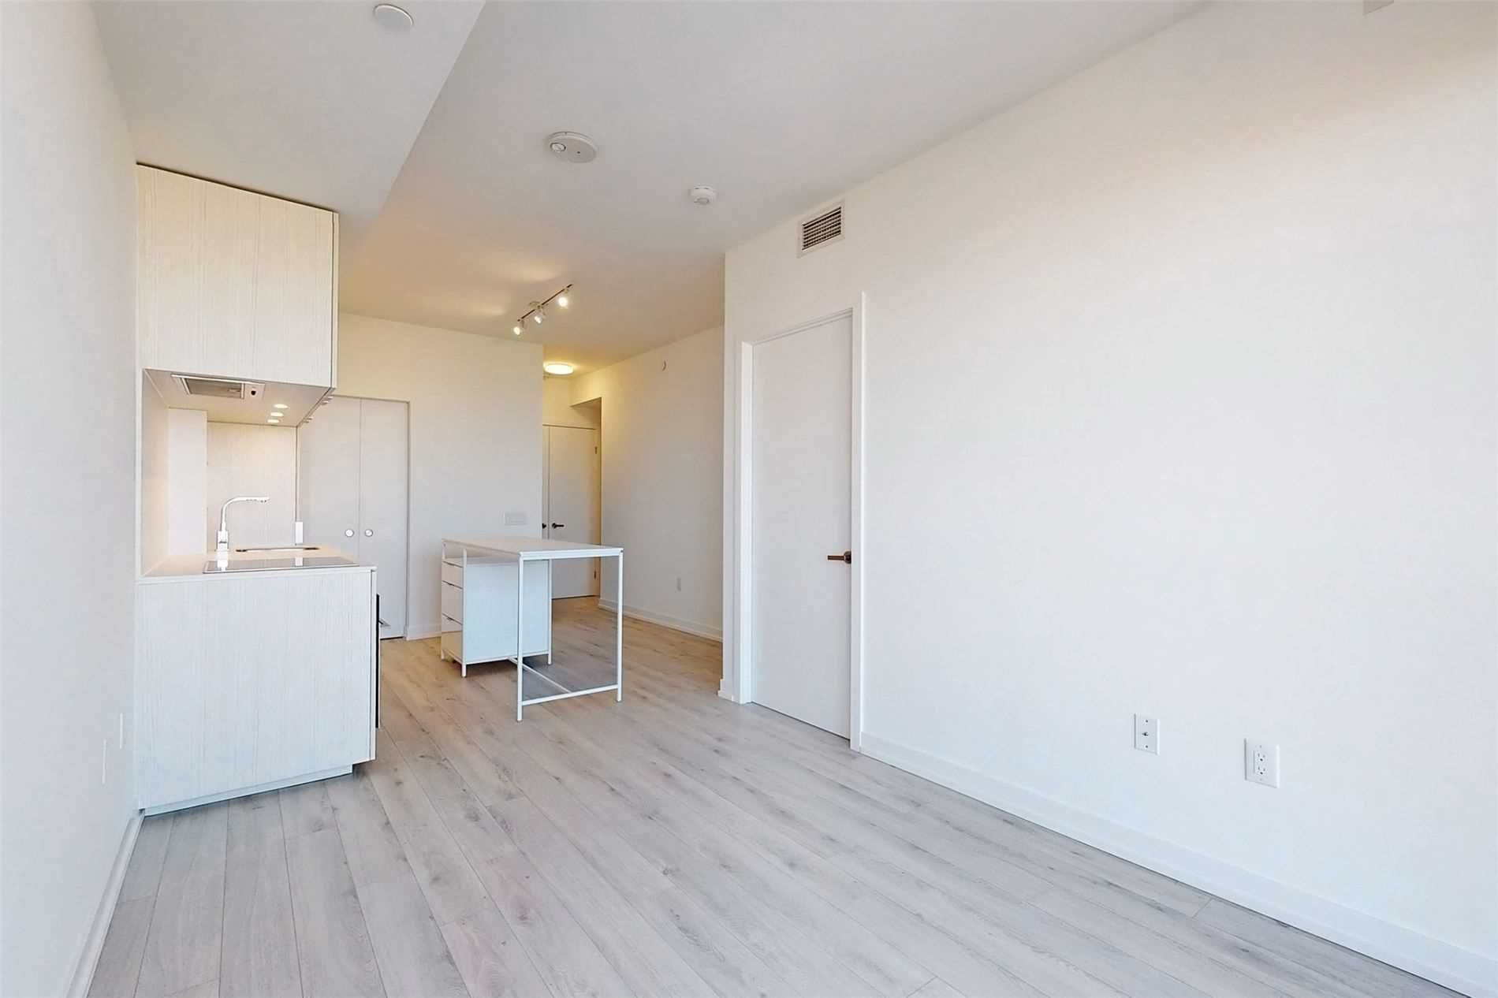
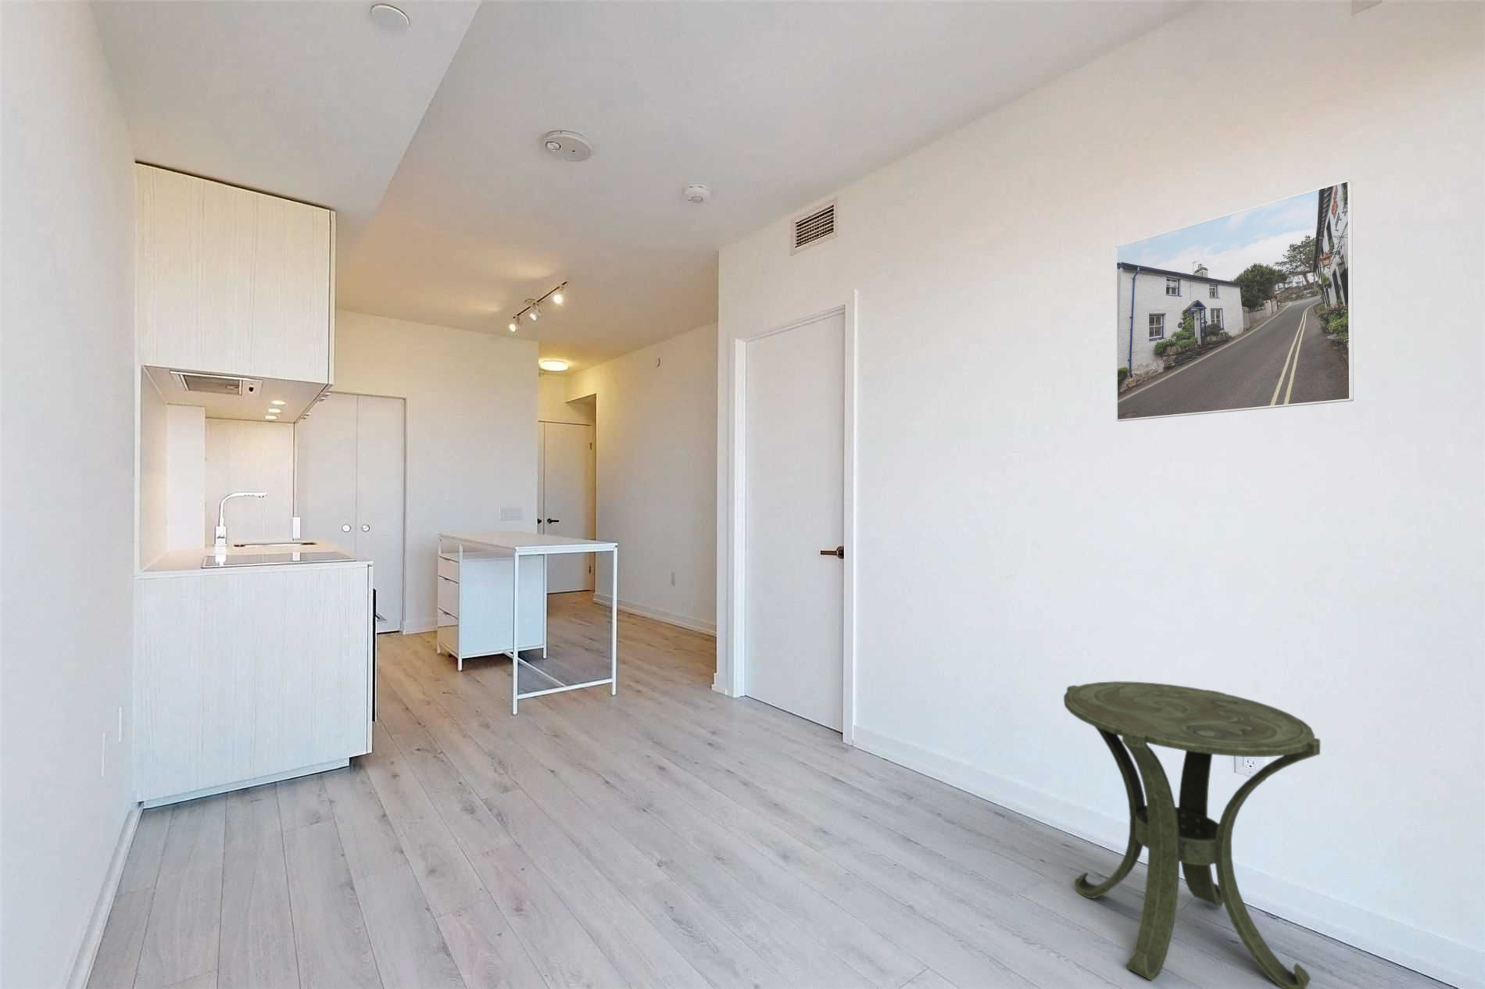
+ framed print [1114,179,1355,423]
+ side table [1063,680,1320,989]
